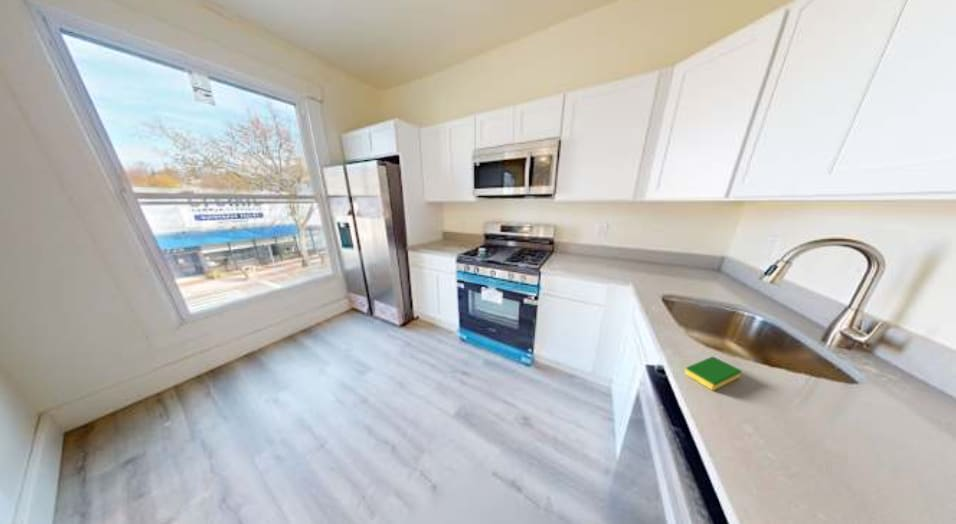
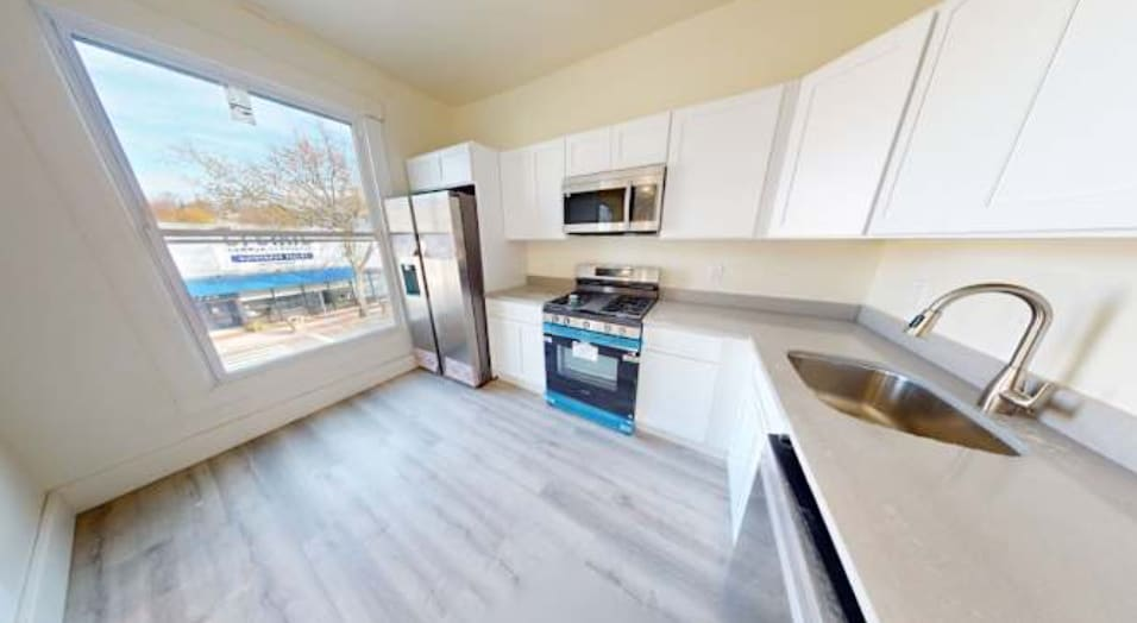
- dish sponge [684,356,743,391]
